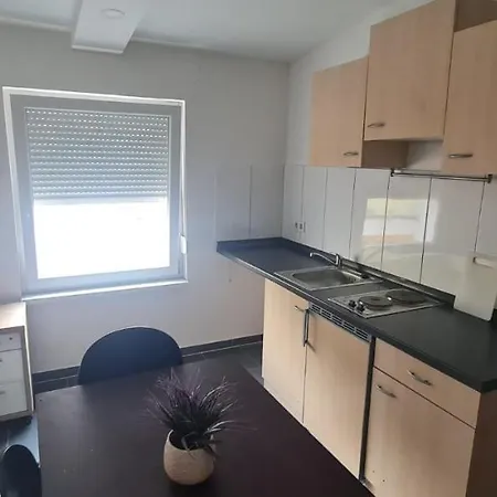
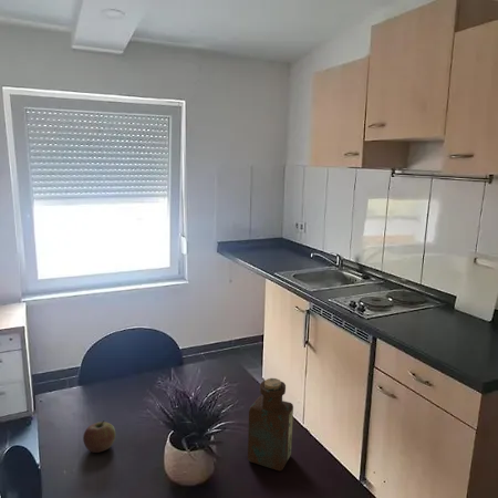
+ bottle [247,377,294,471]
+ apple [82,419,116,454]
